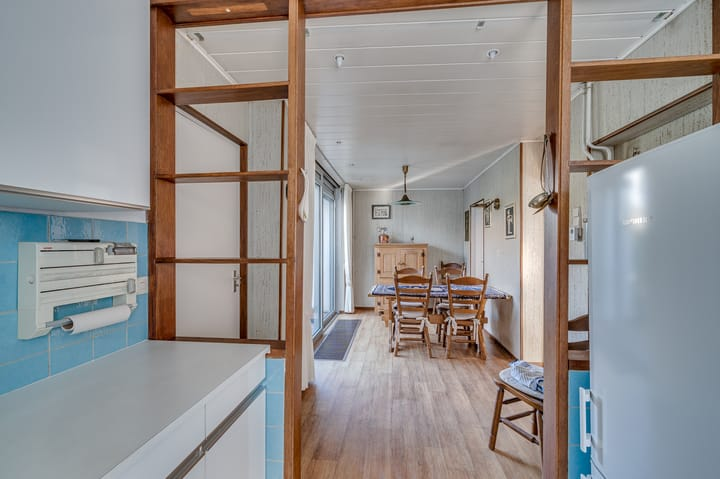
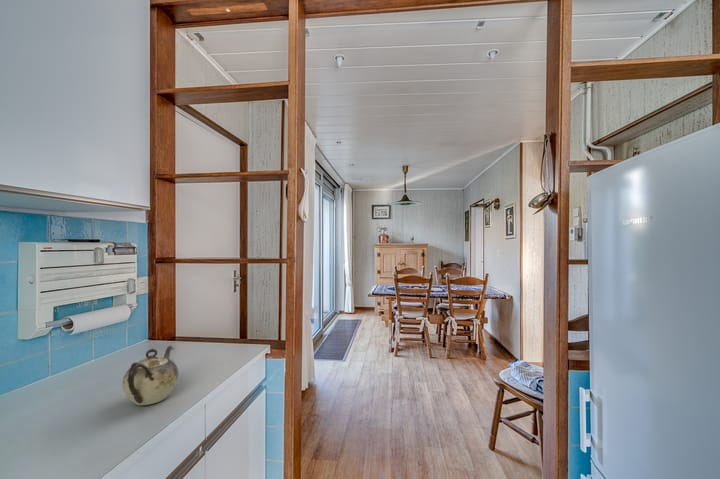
+ teapot [121,345,179,406]
